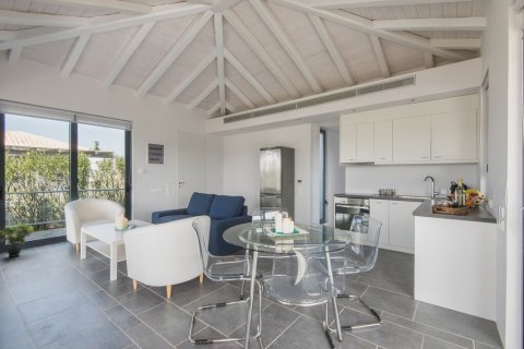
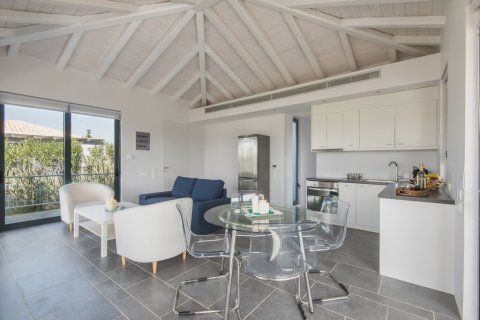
- potted plant [0,220,35,258]
